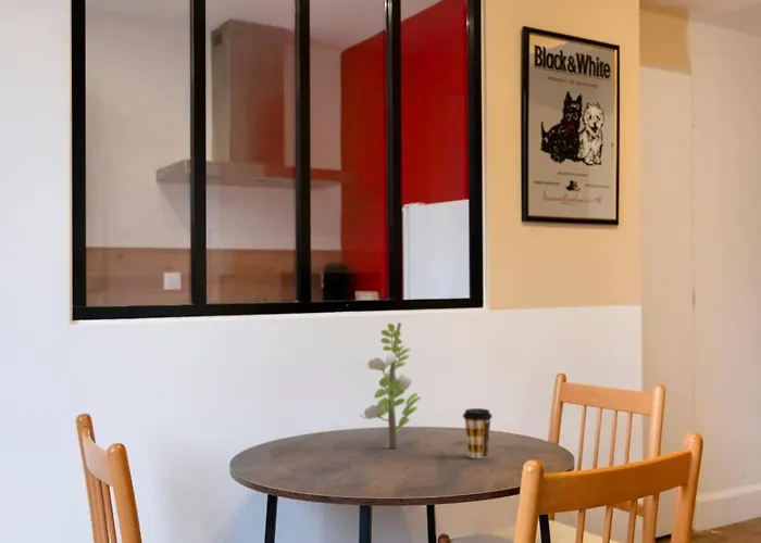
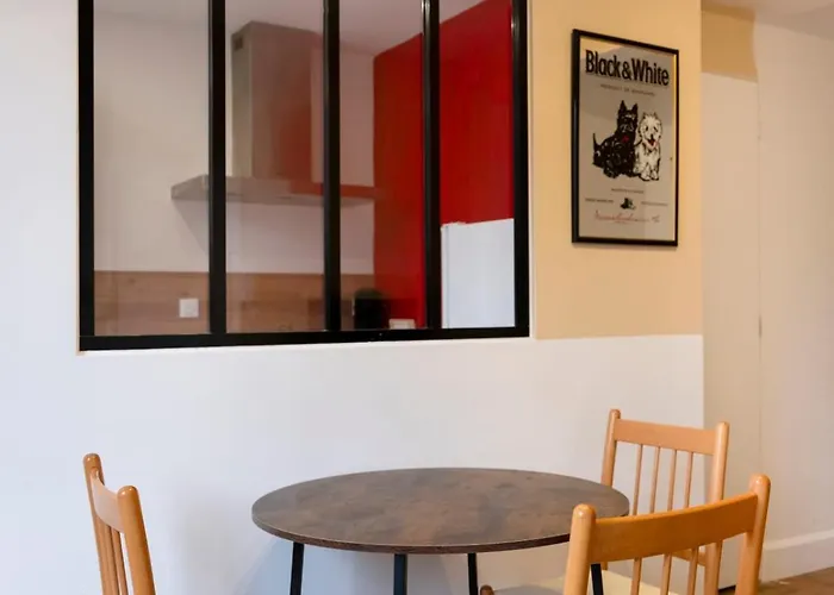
- coffee cup [462,407,494,459]
- flower [358,321,422,450]
